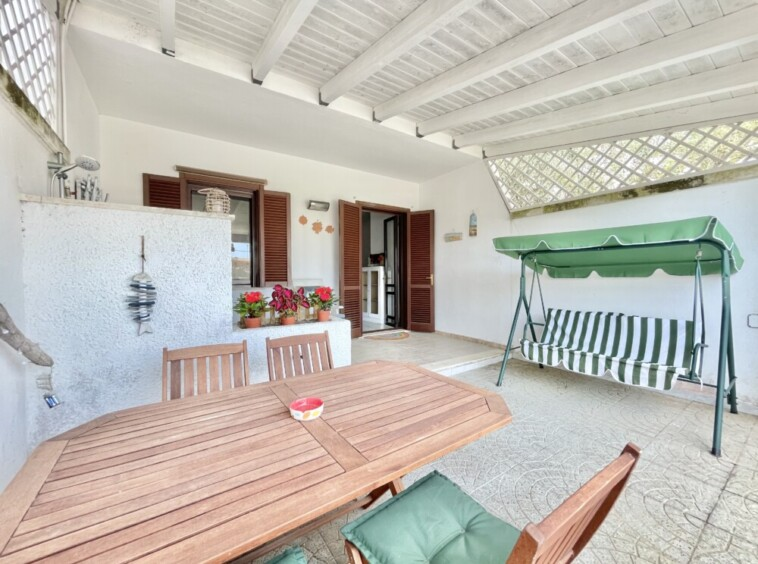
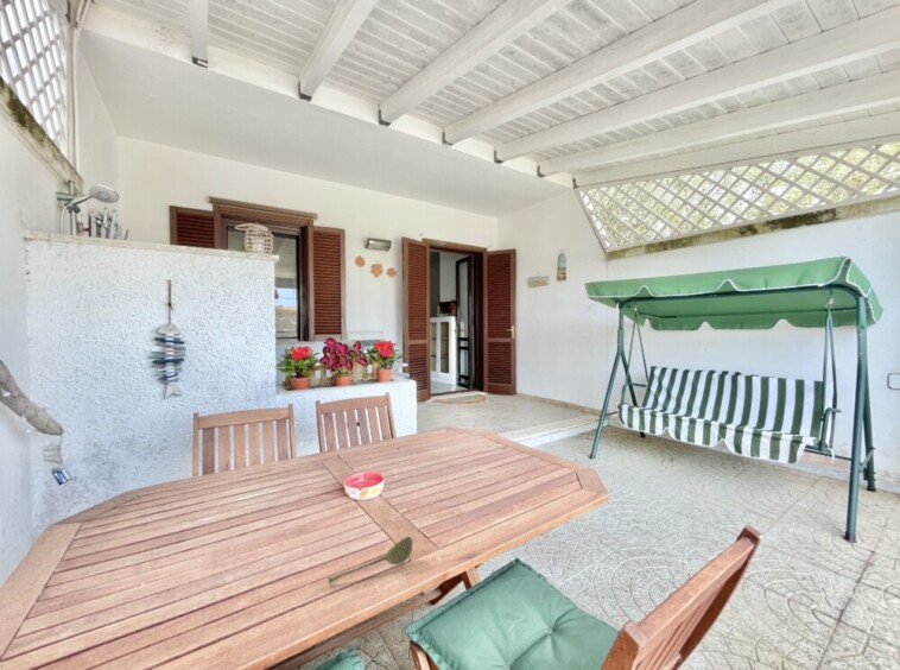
+ soupspoon [327,536,414,586]
